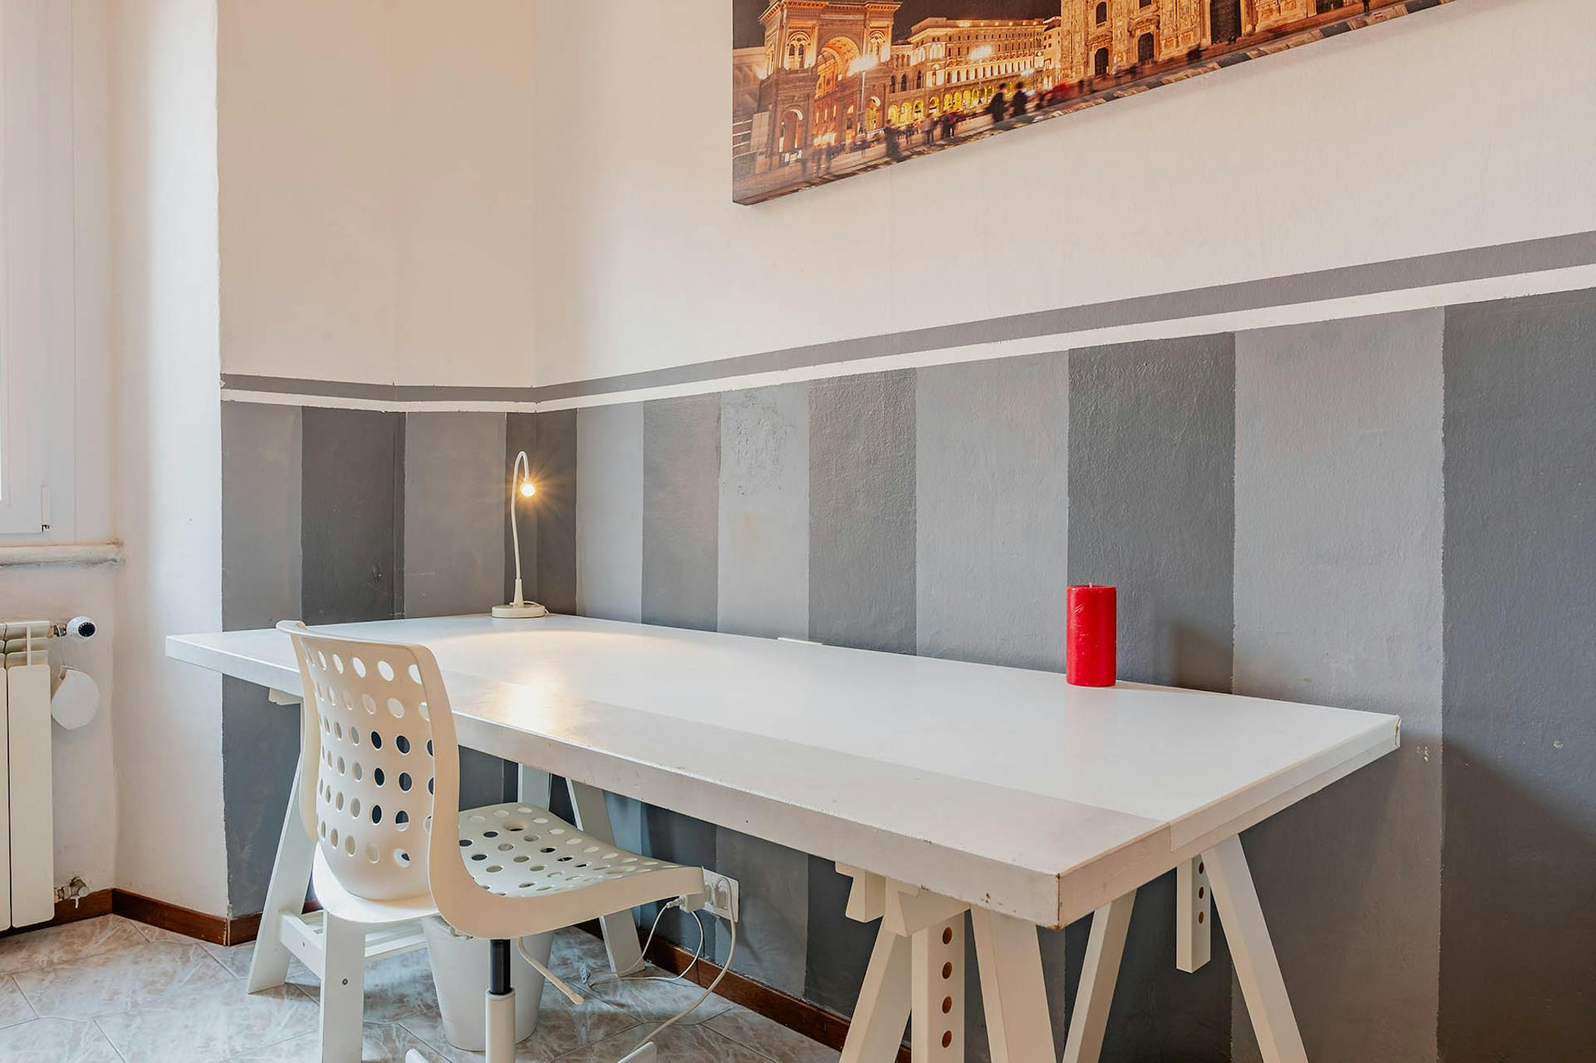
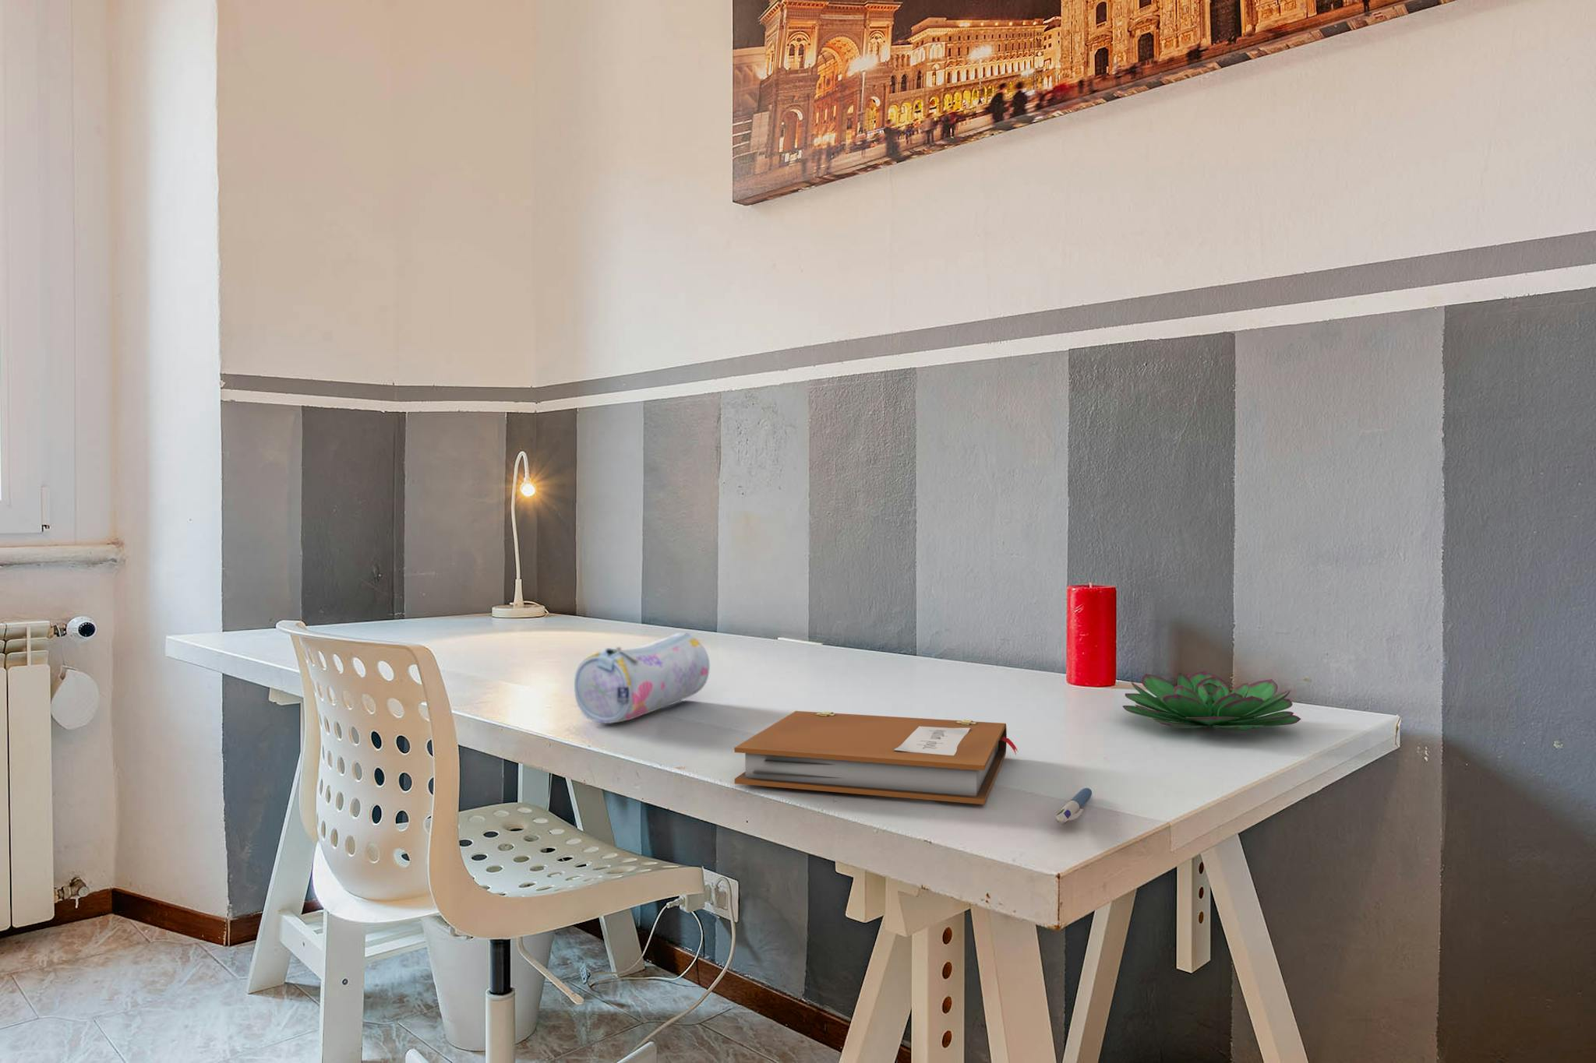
+ pencil case [573,631,711,724]
+ succulent plant [1123,670,1302,731]
+ pen [1055,788,1093,825]
+ notebook [733,711,1018,806]
